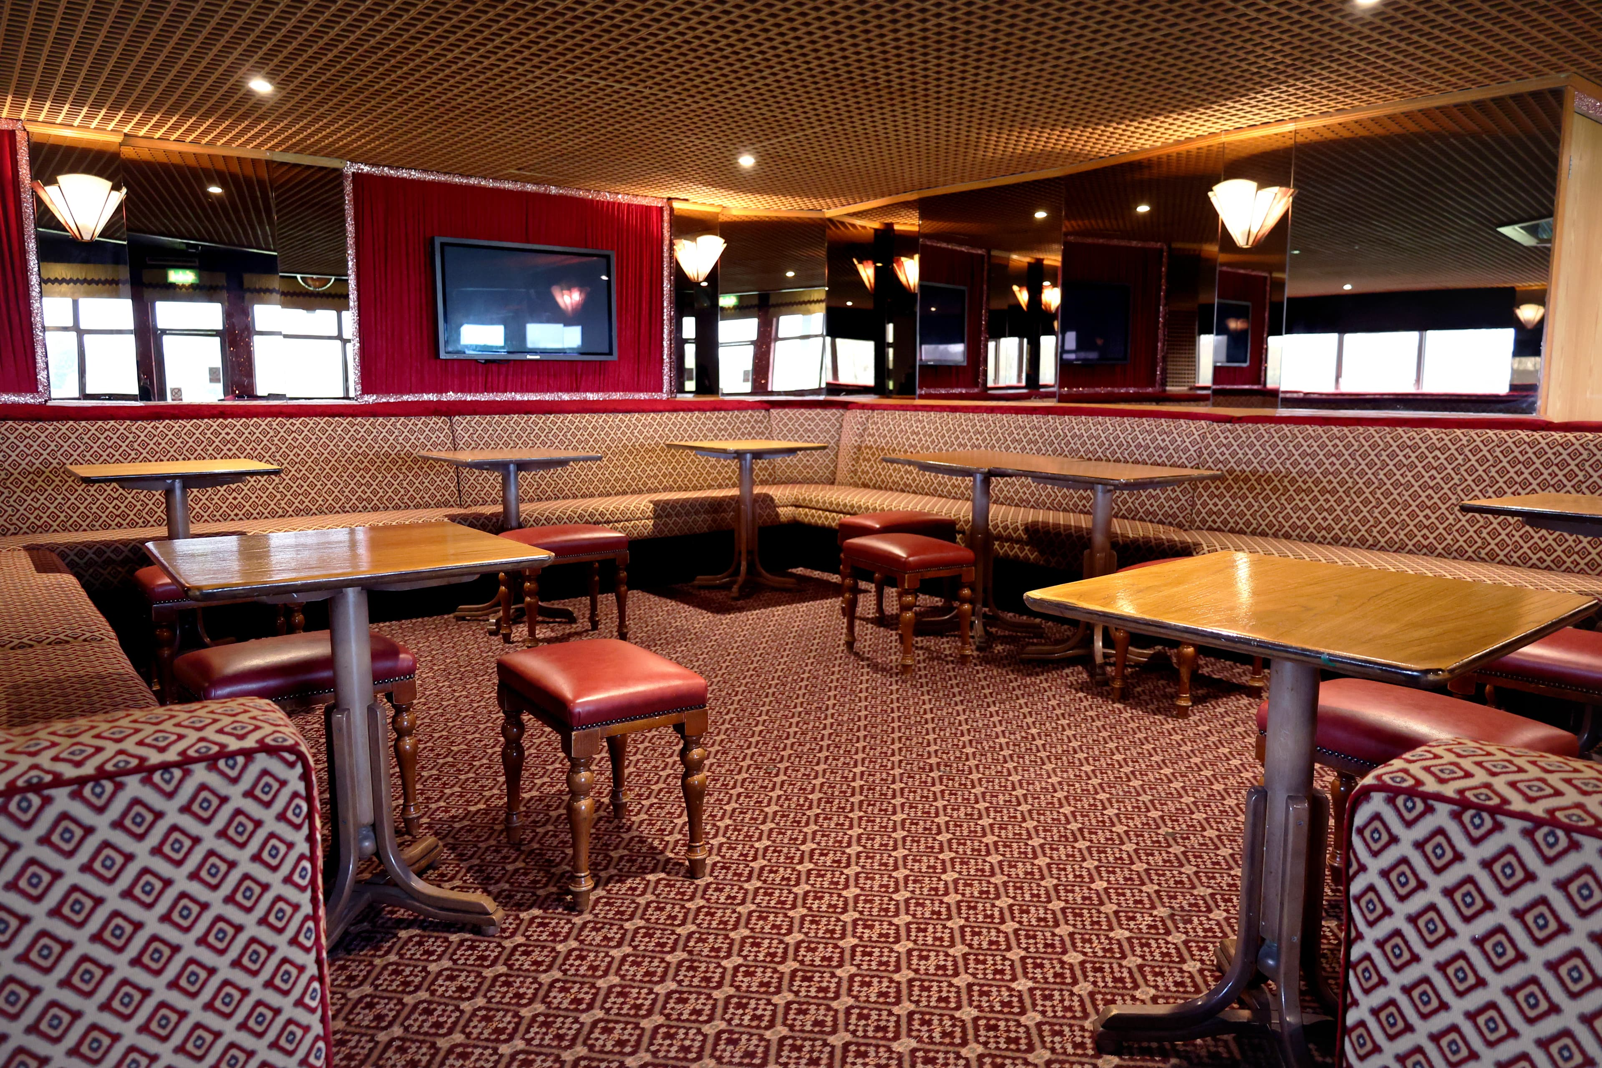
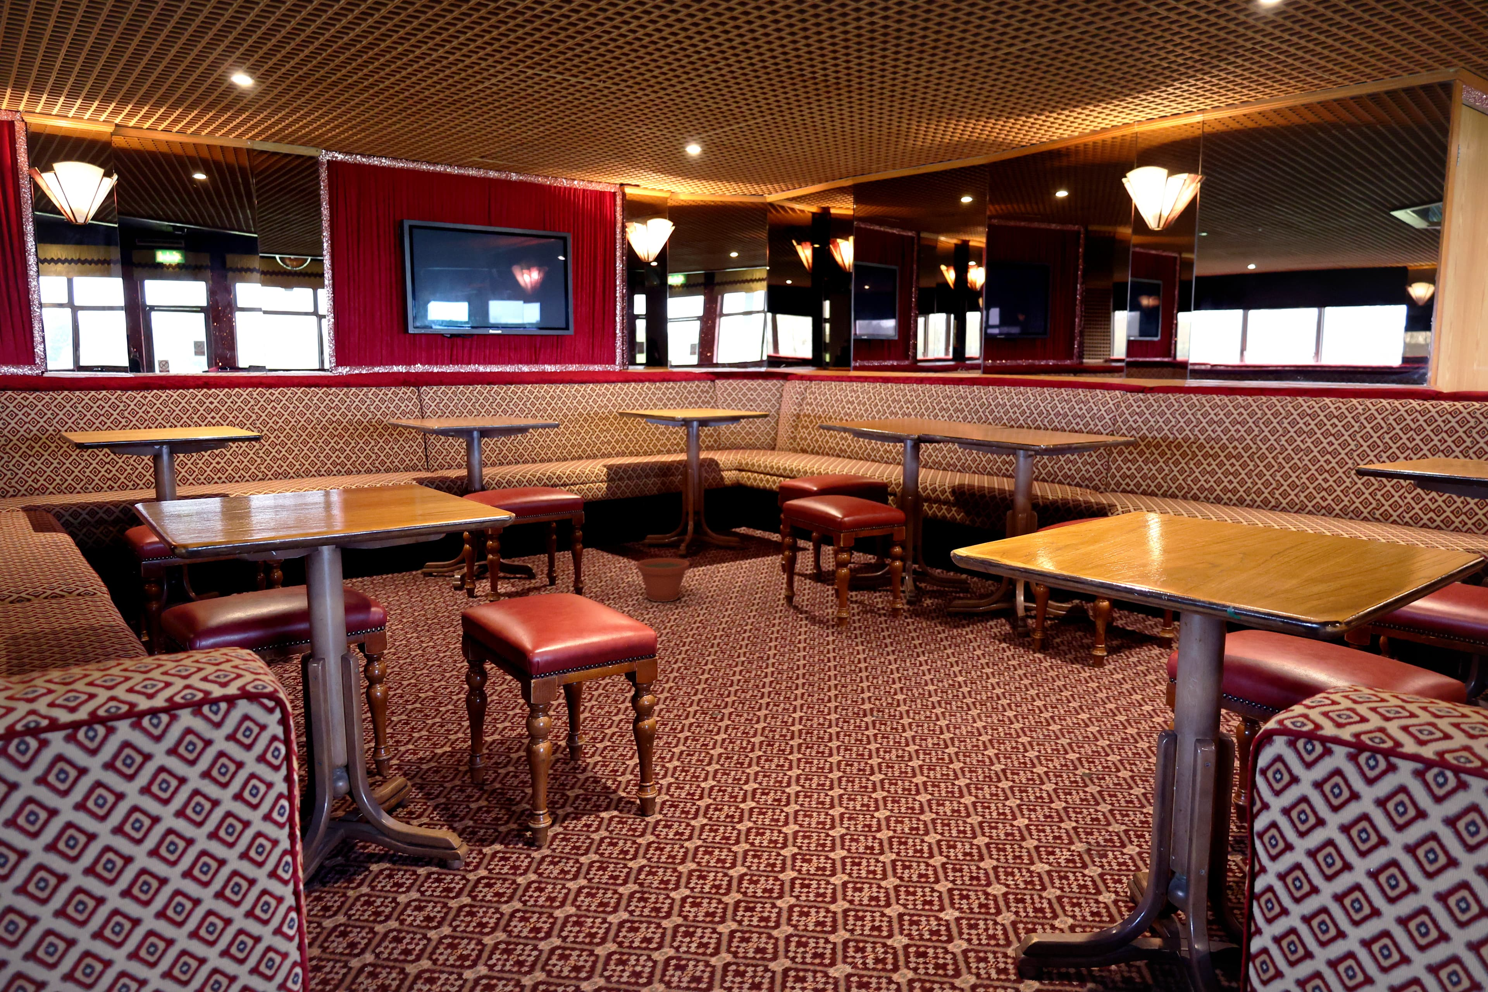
+ plant pot [636,558,690,602]
